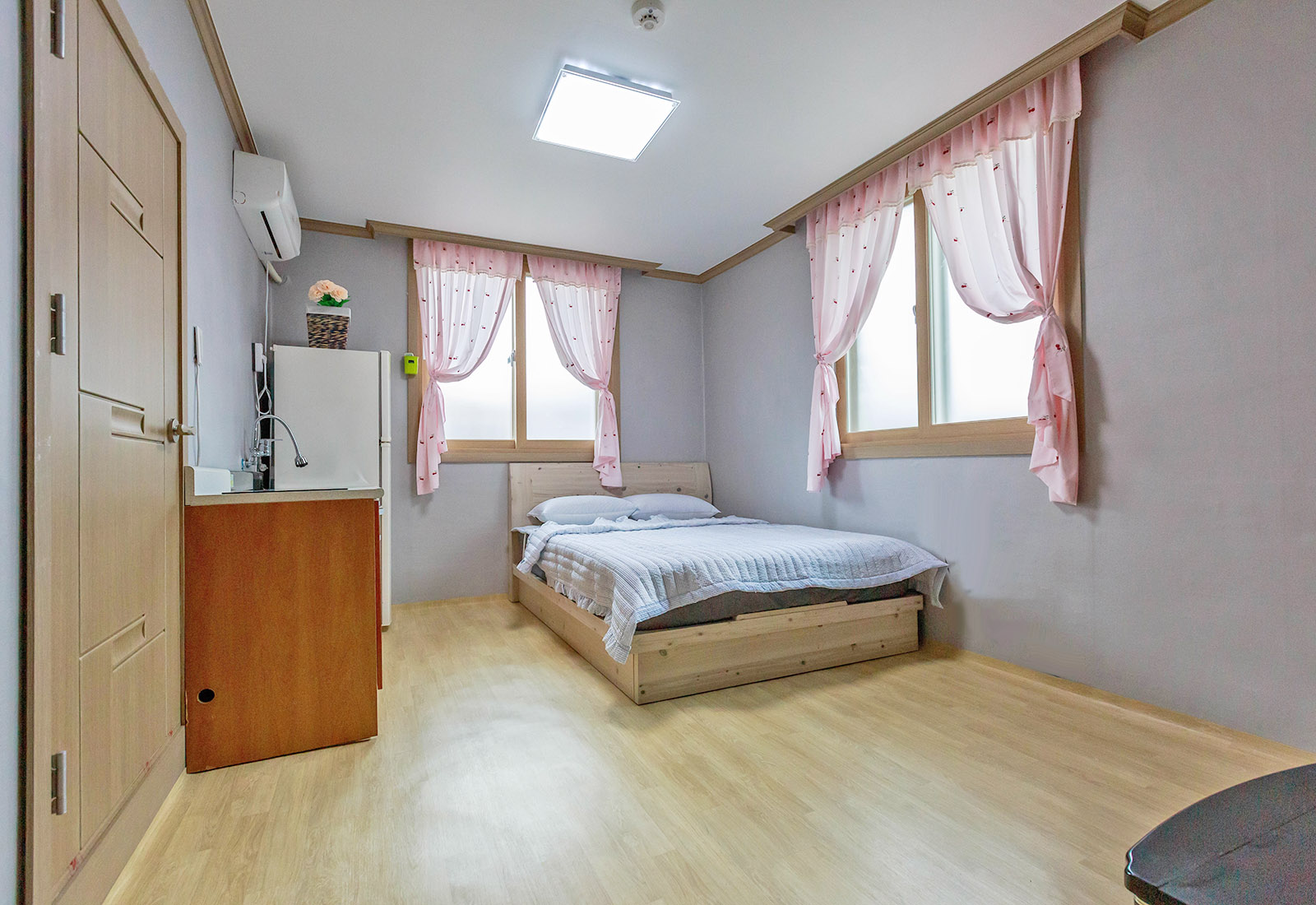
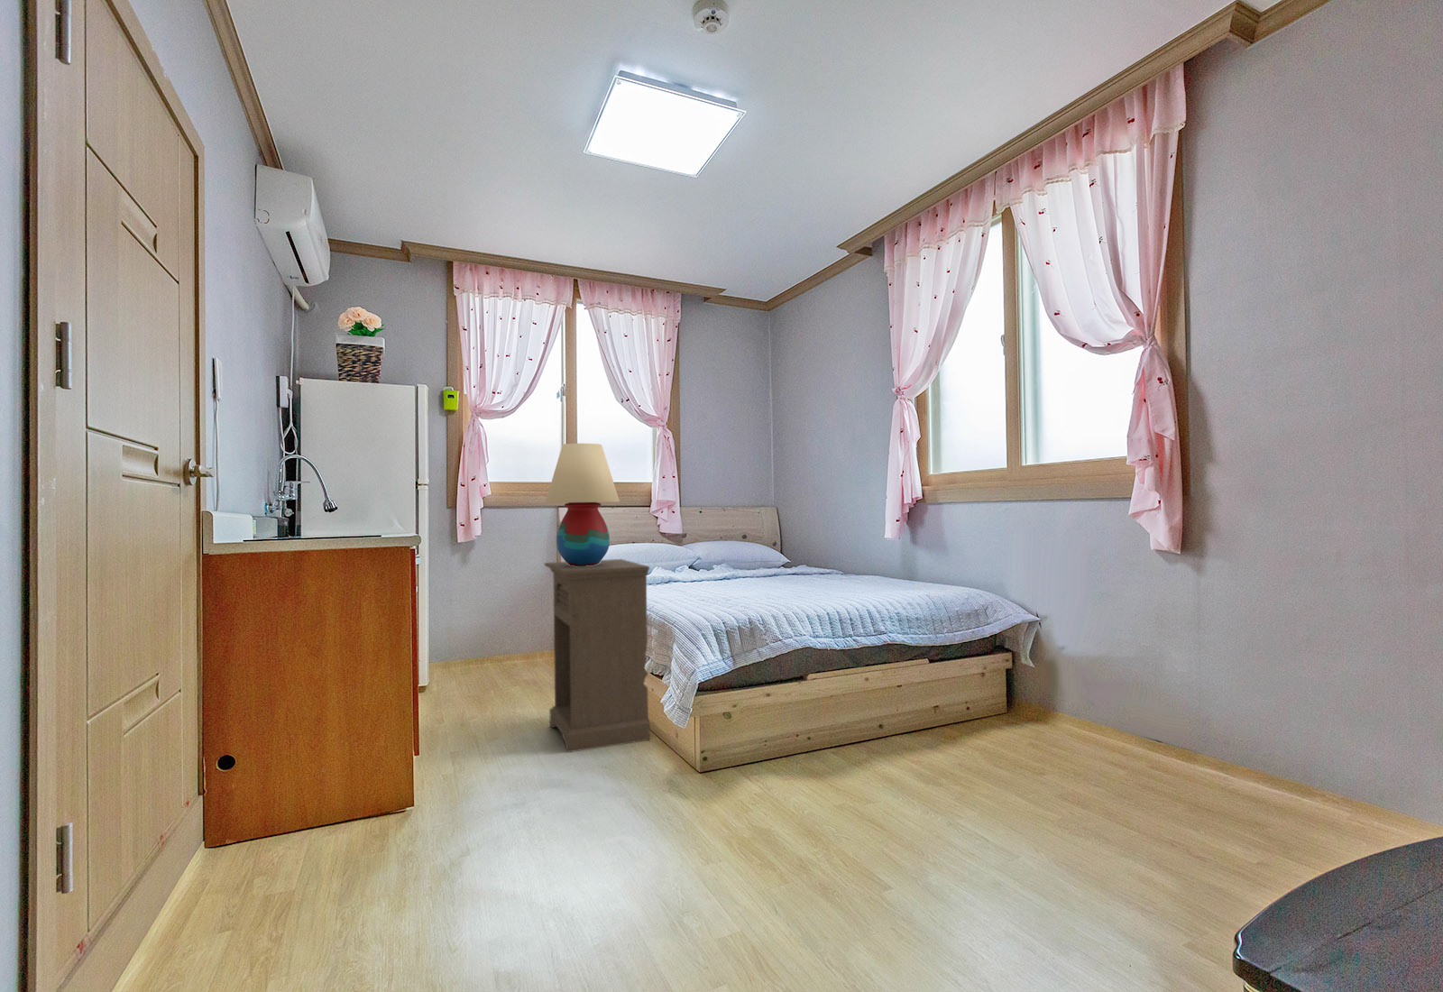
+ table lamp [545,443,621,567]
+ nightstand [544,558,651,753]
